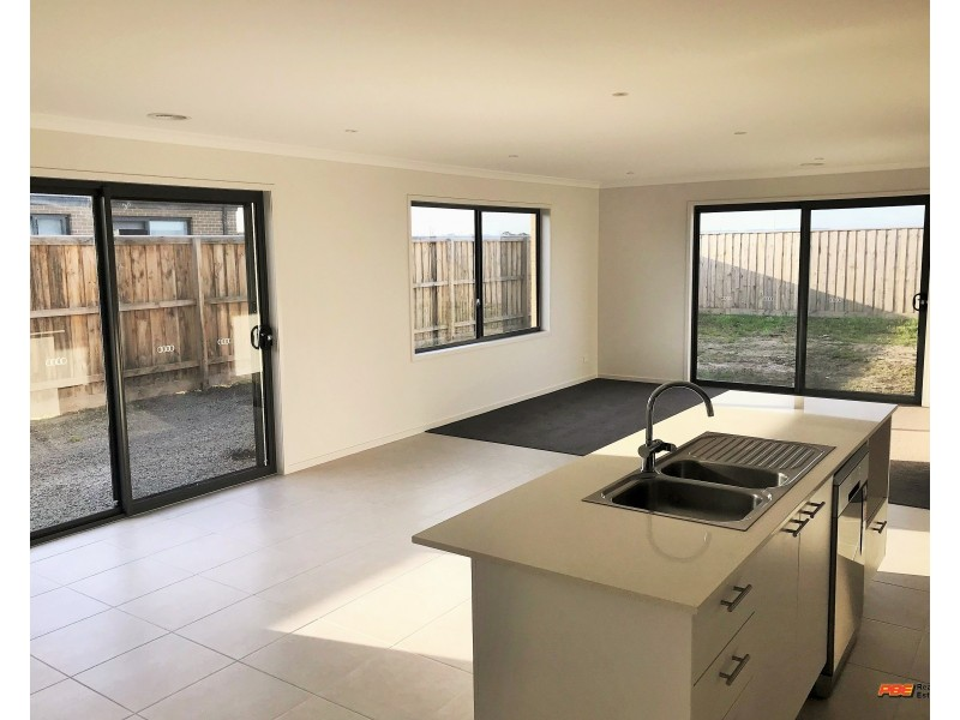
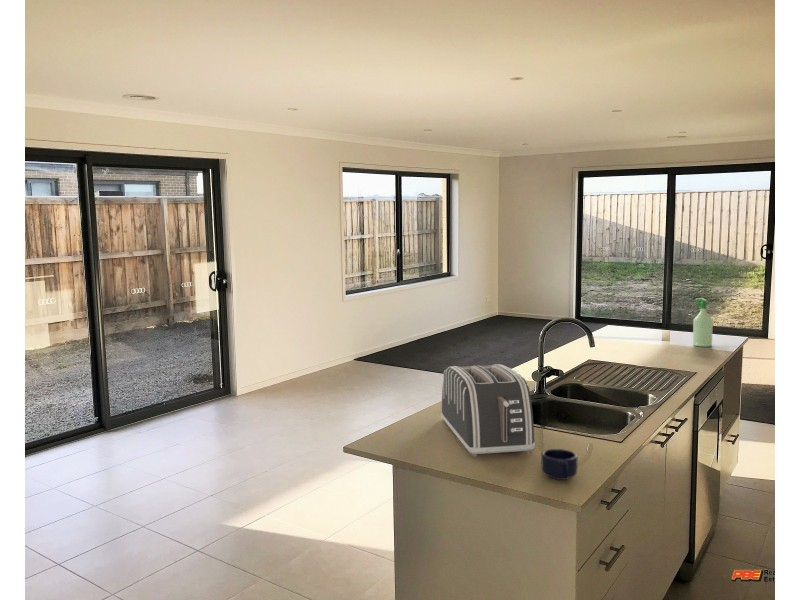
+ toaster [440,363,536,457]
+ spray bottle [692,297,714,348]
+ mug [540,448,579,481]
